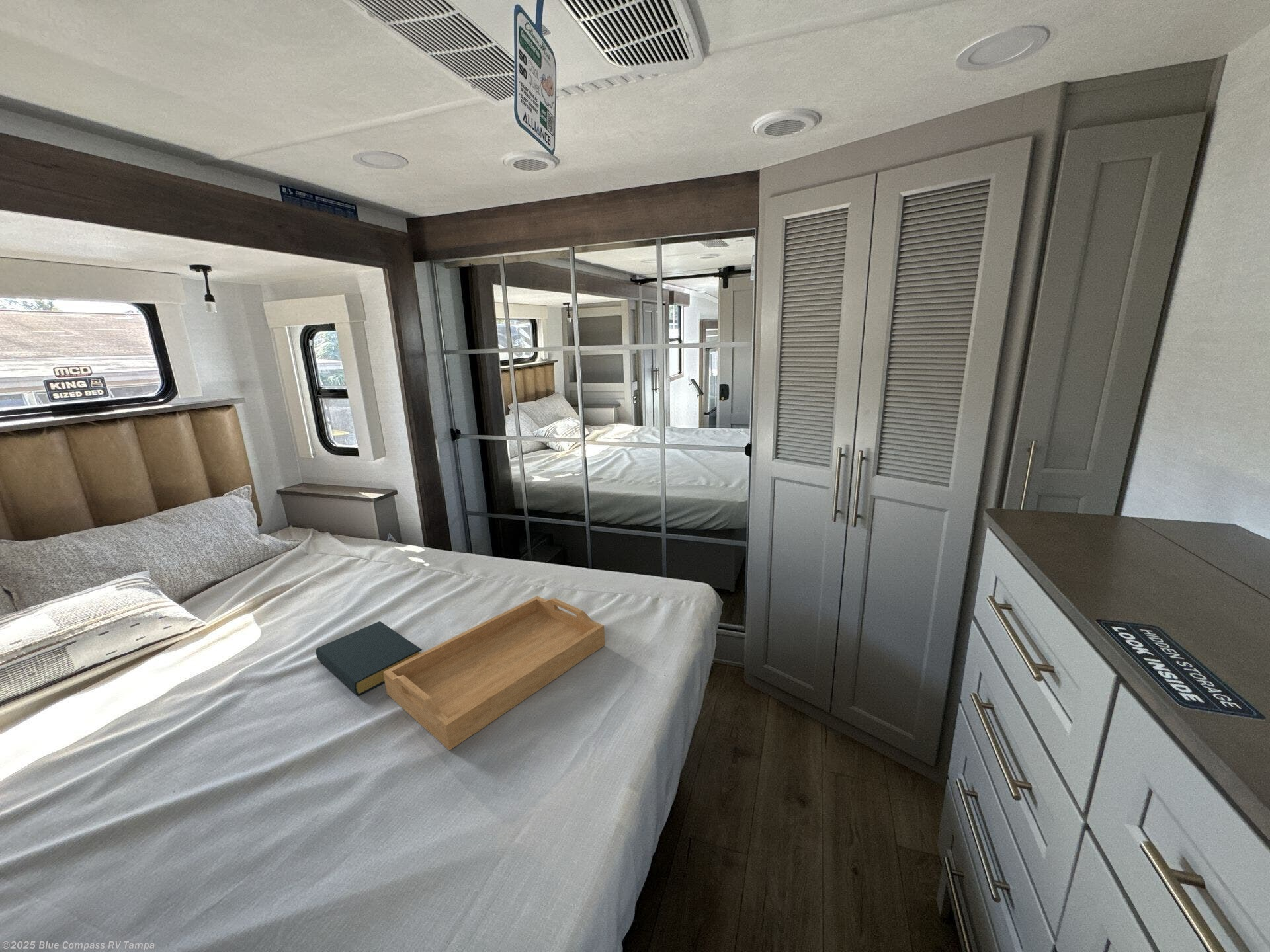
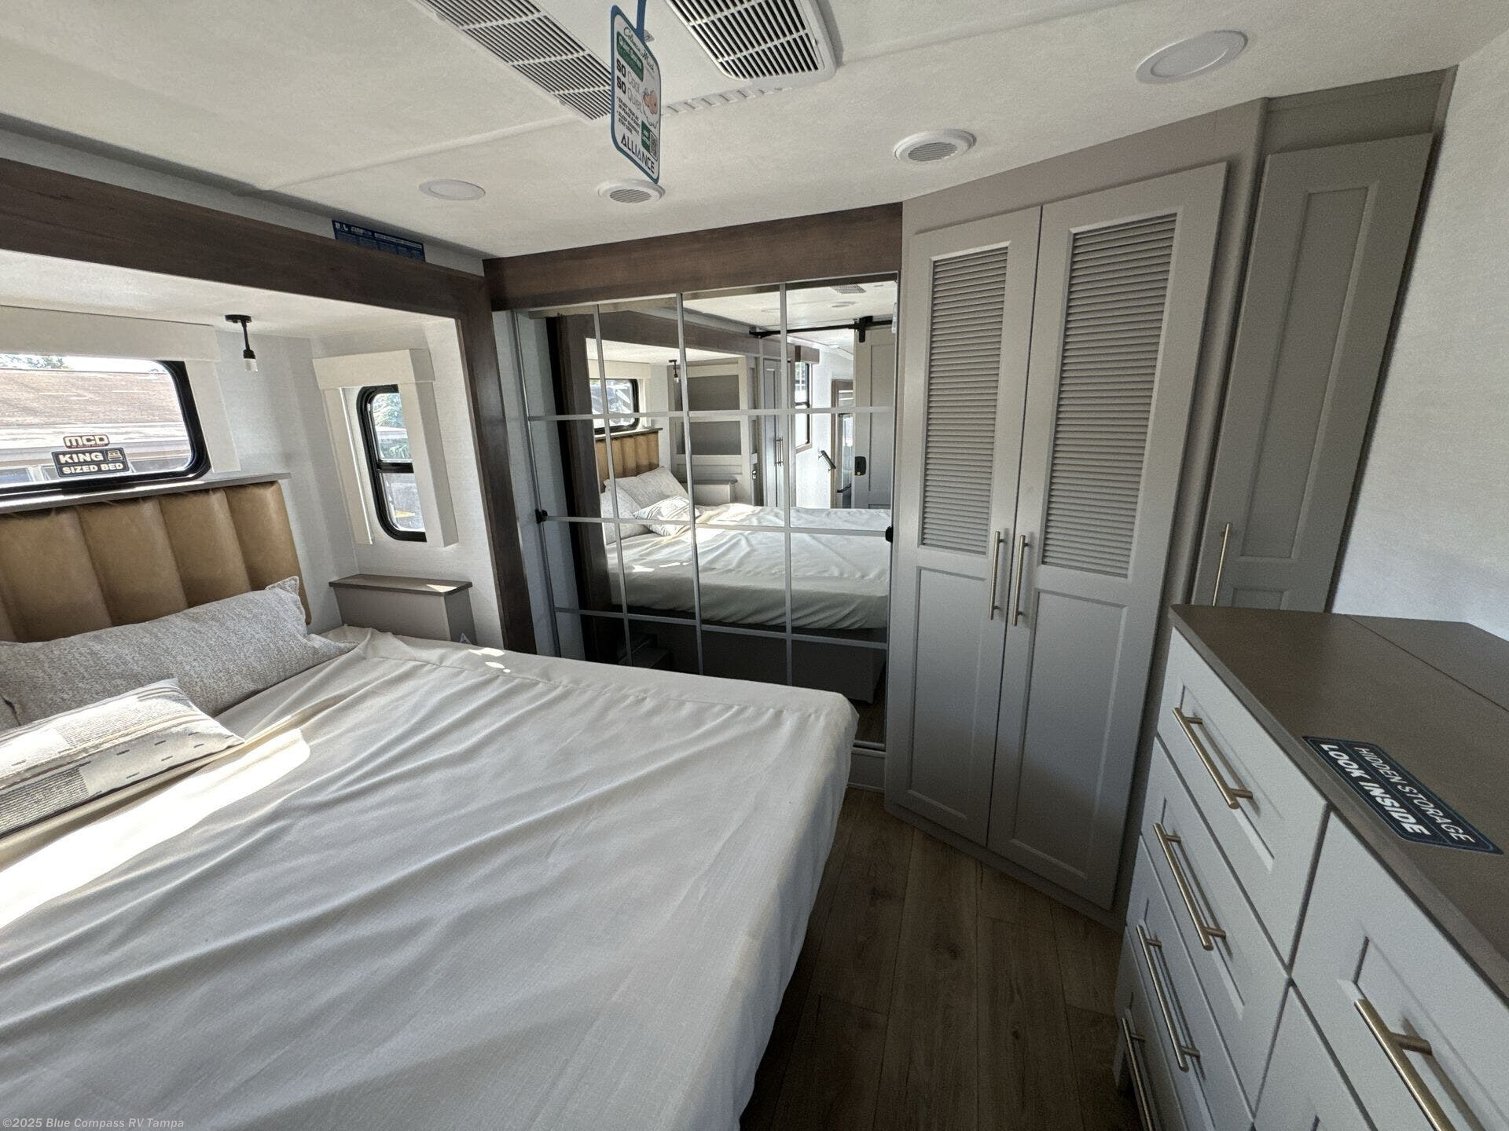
- hardback book [316,621,423,696]
- serving tray [383,595,605,751]
